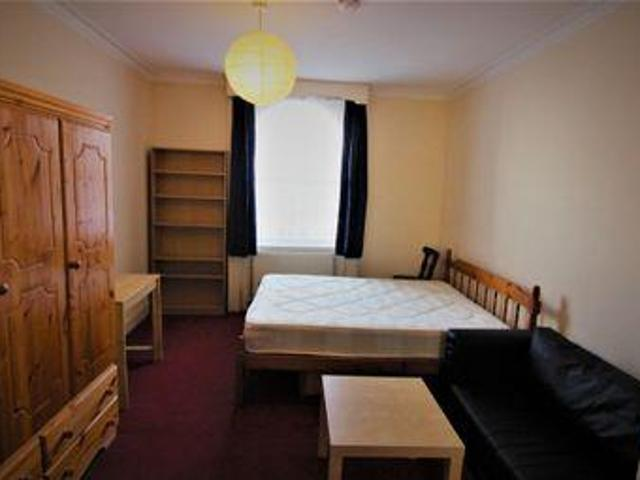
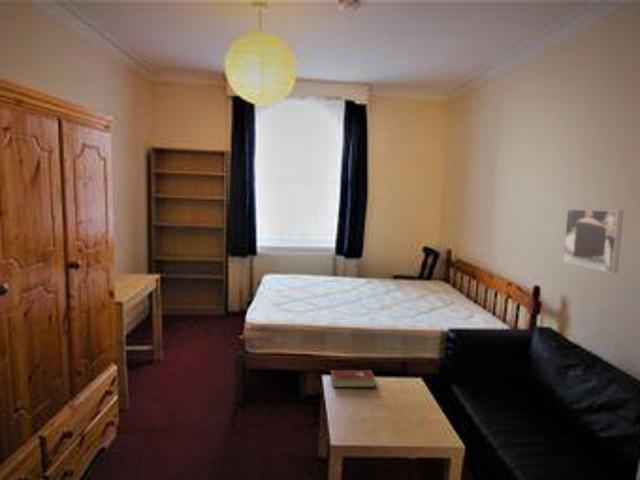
+ hardcover book [330,369,376,388]
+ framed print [562,208,624,274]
